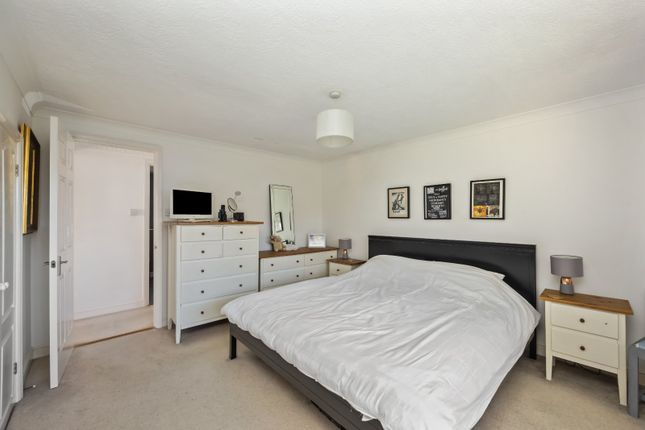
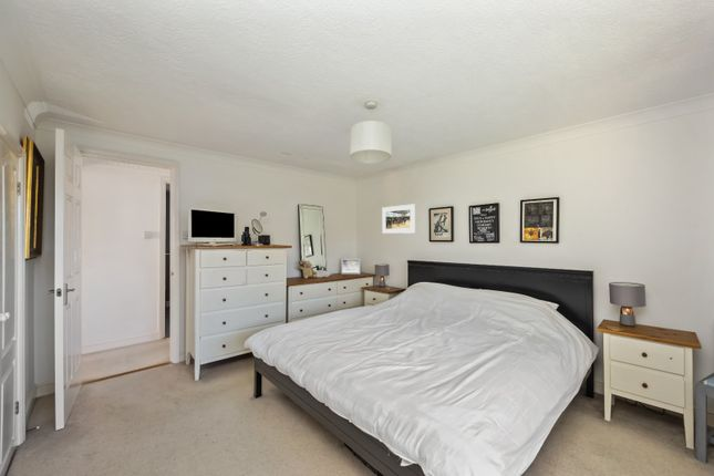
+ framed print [381,204,416,235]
